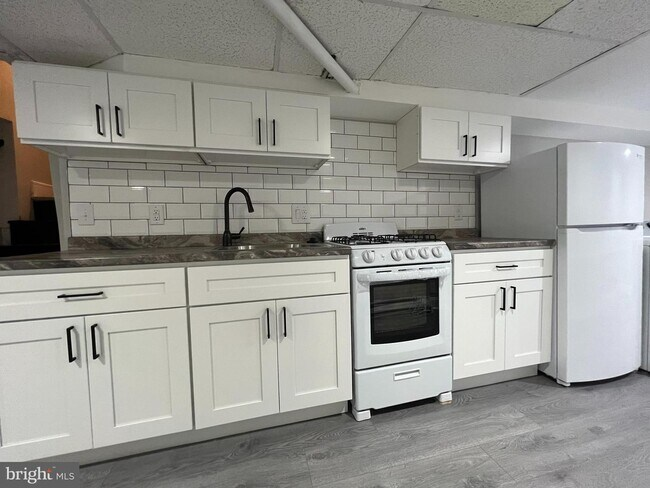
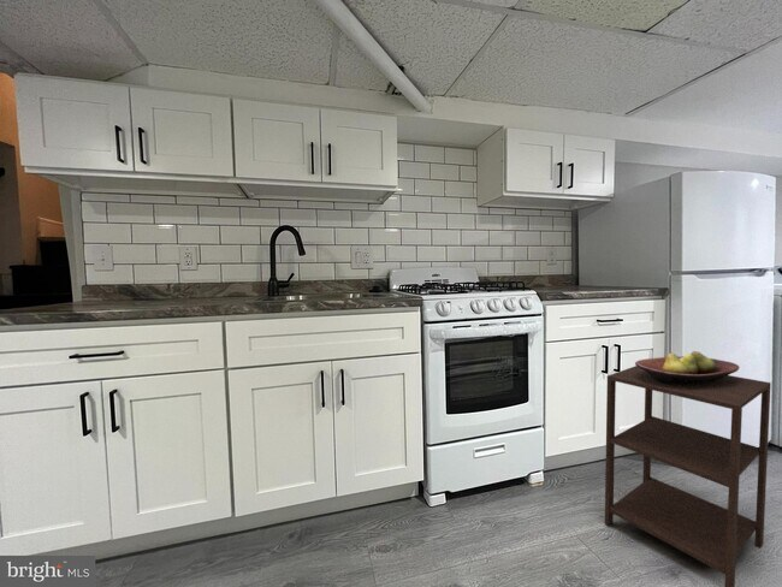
+ fruit bowl [634,350,741,385]
+ side table [604,366,772,587]
